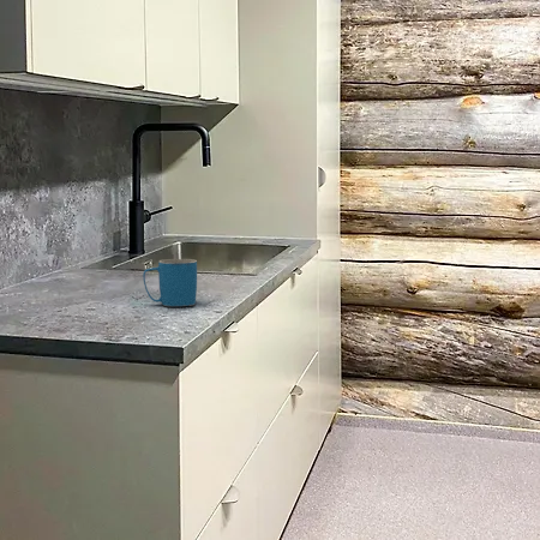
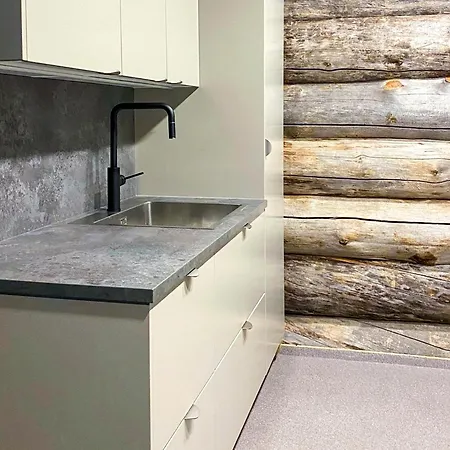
- mug [142,258,198,307]
